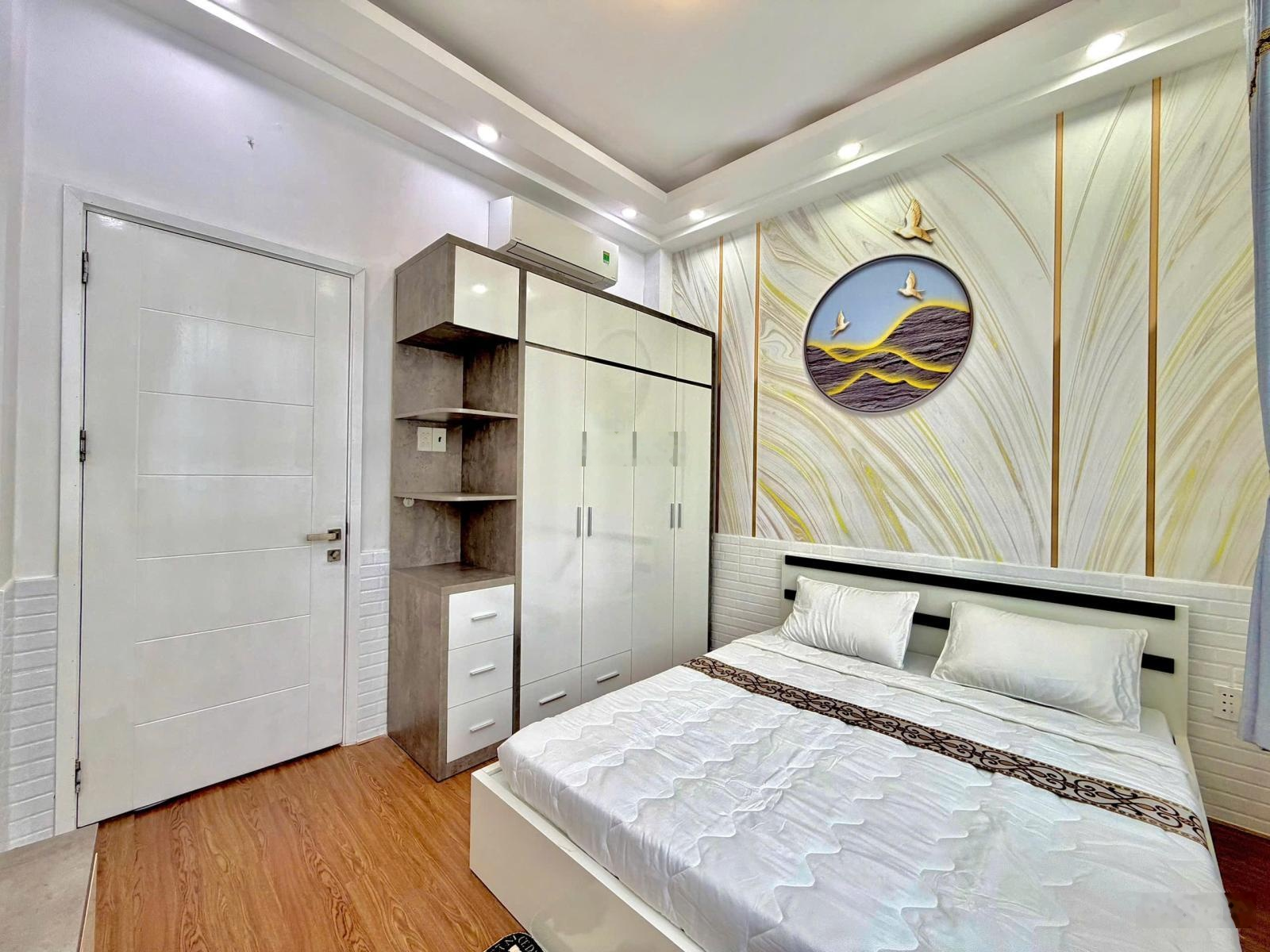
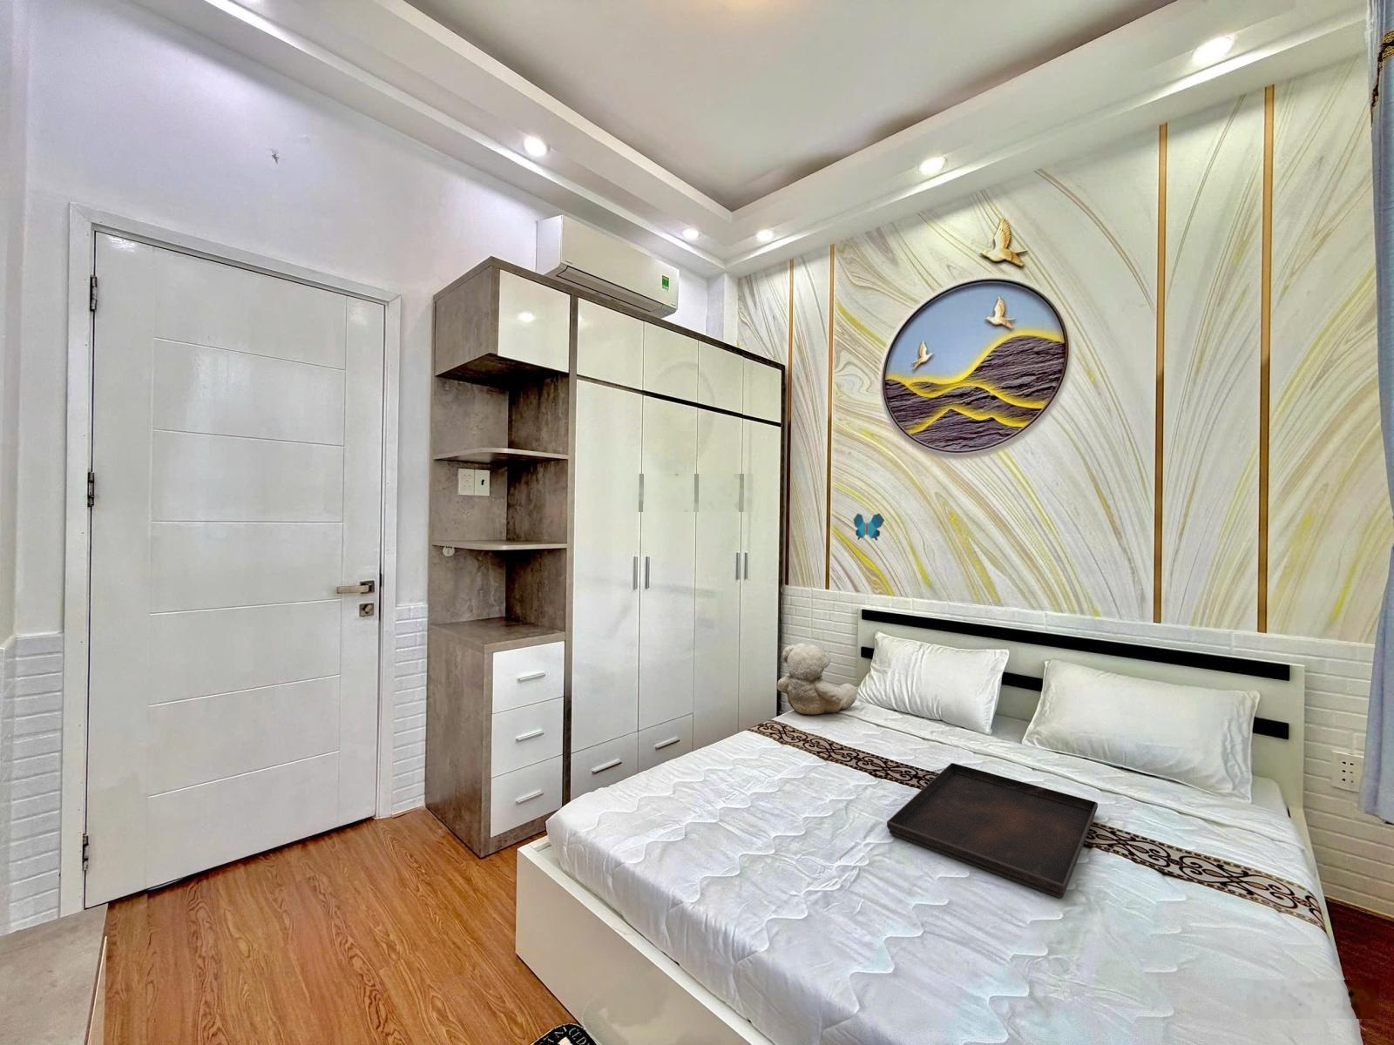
+ decorative butterfly [853,512,885,541]
+ teddy bear [776,641,858,715]
+ serving tray [886,762,1099,899]
